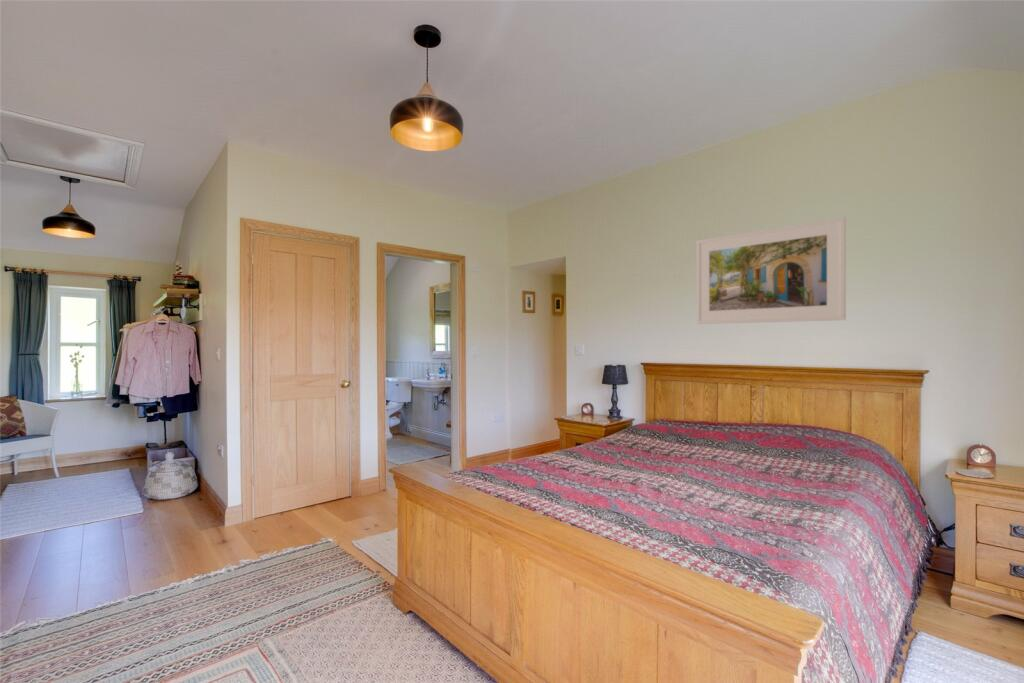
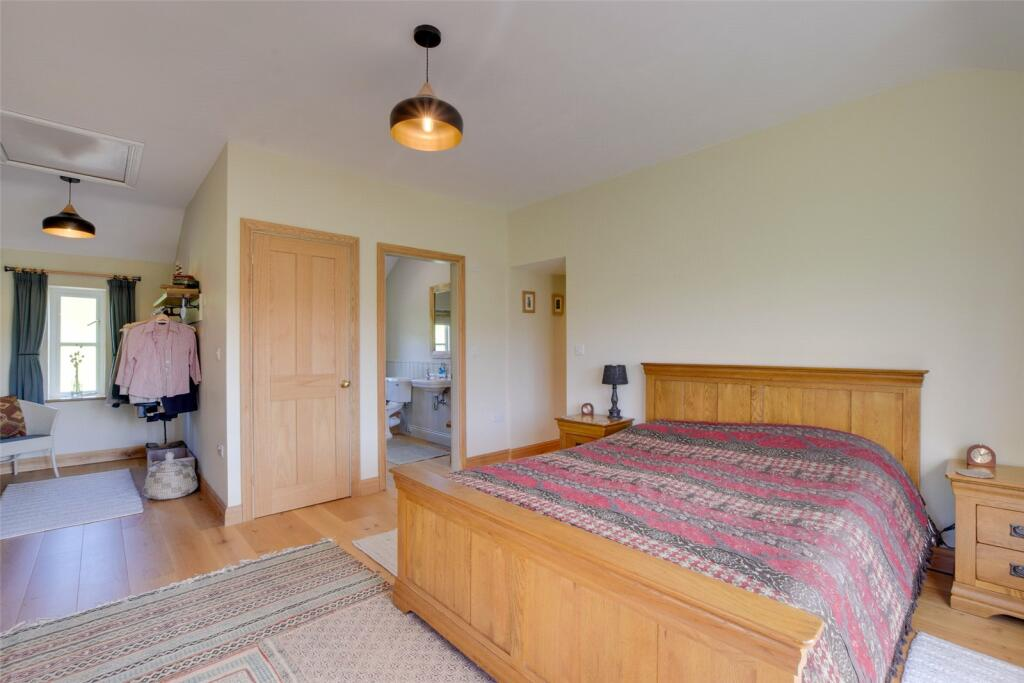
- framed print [696,216,847,325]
